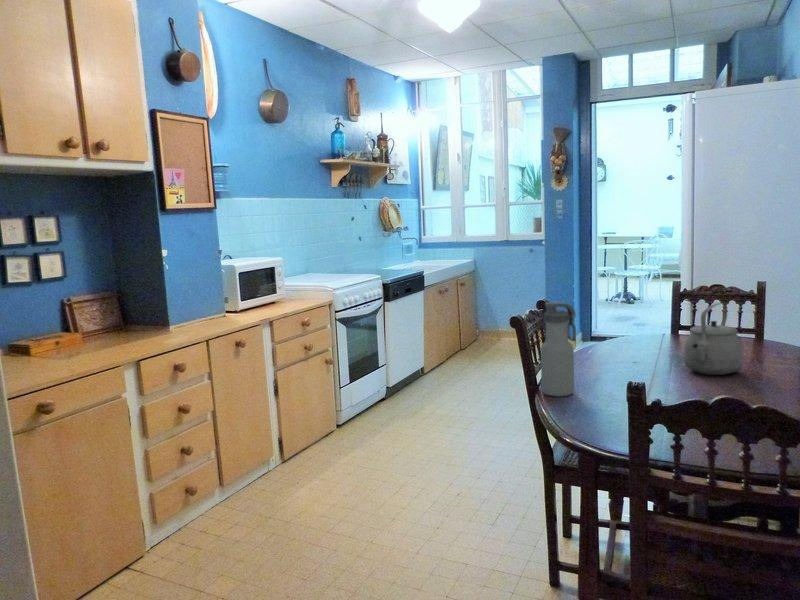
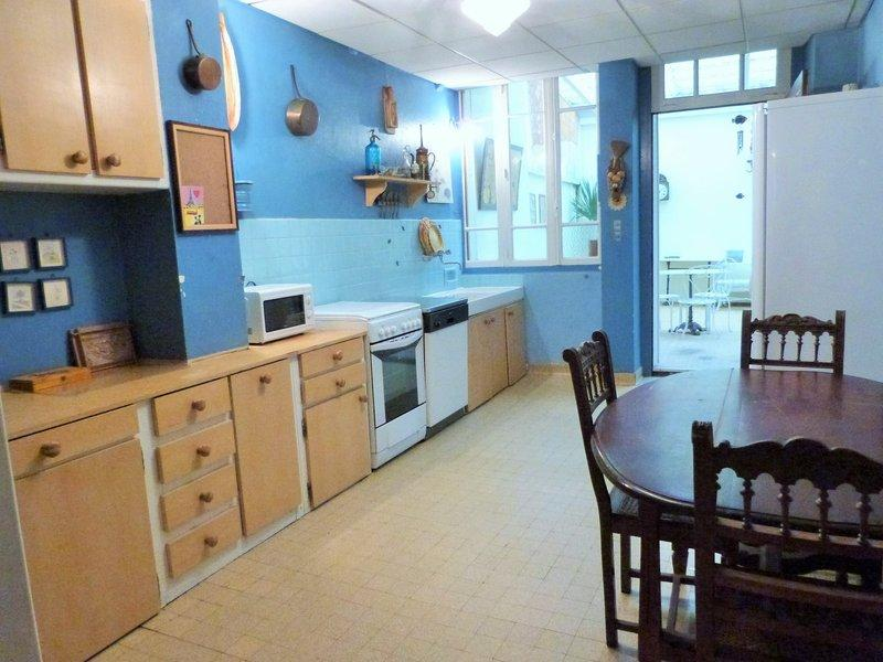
- water bottle [540,301,577,397]
- tea kettle [683,302,744,376]
